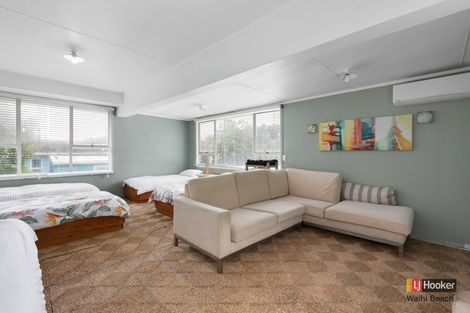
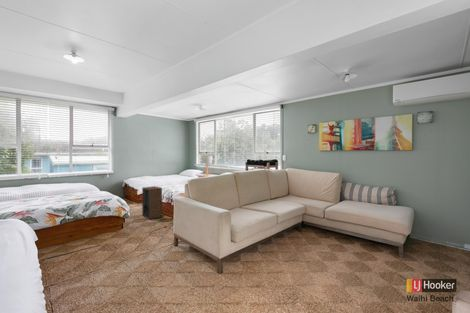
+ speaker [141,185,163,220]
